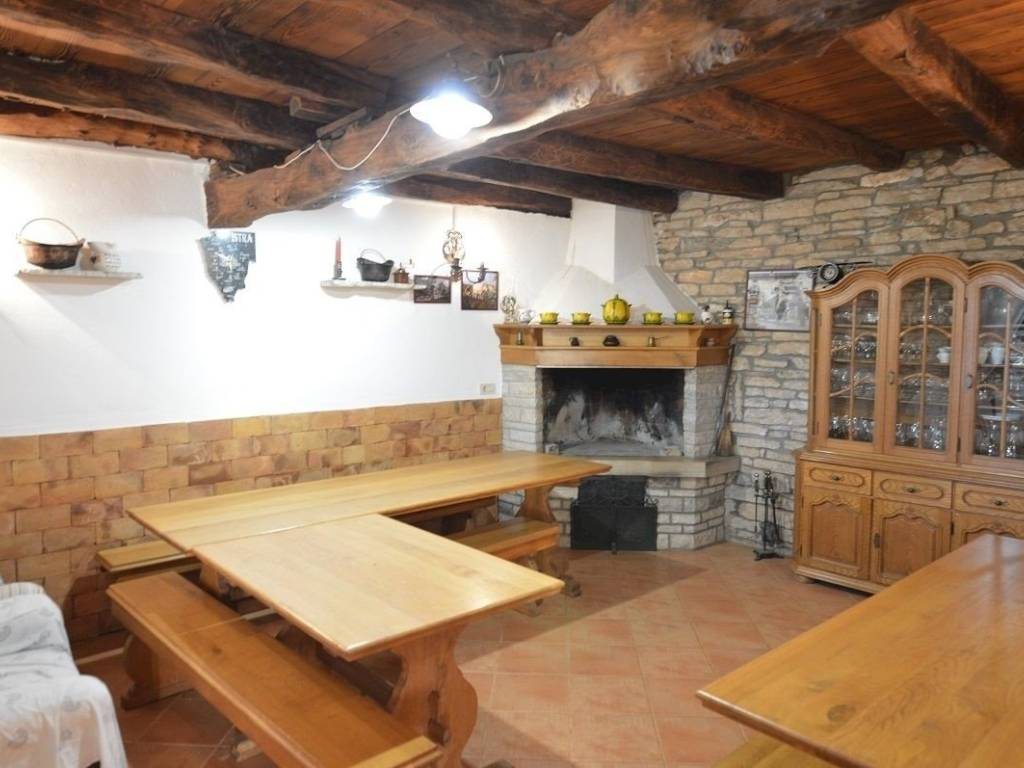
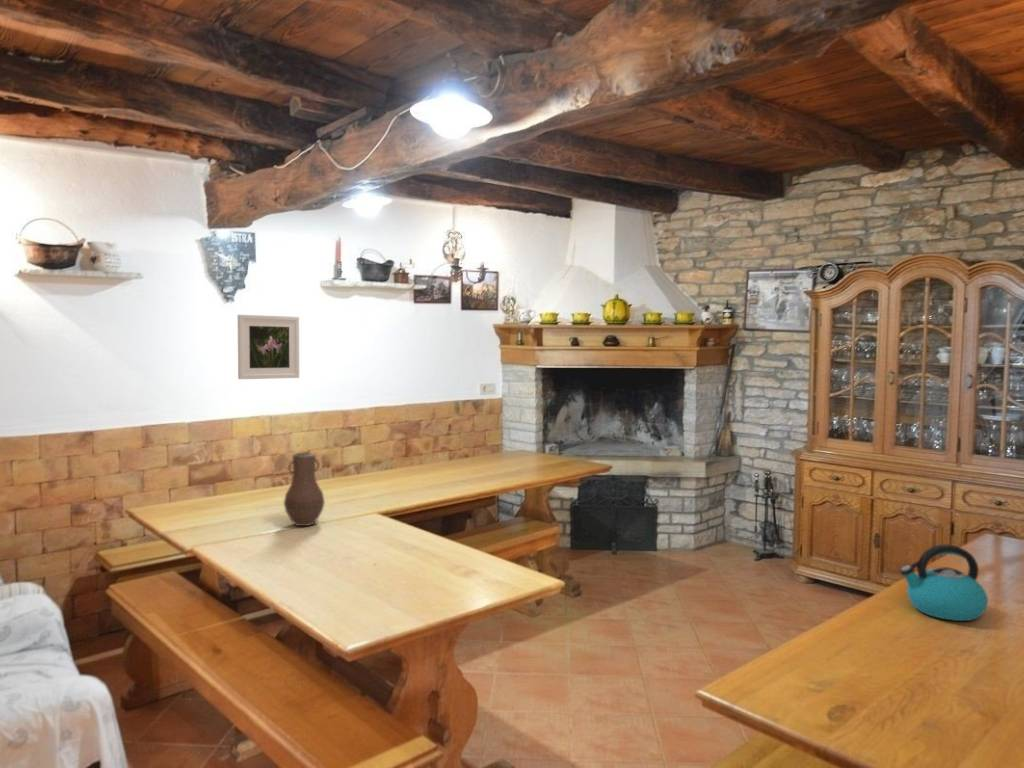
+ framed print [237,314,300,380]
+ kettle [899,543,989,622]
+ vase [283,452,326,527]
